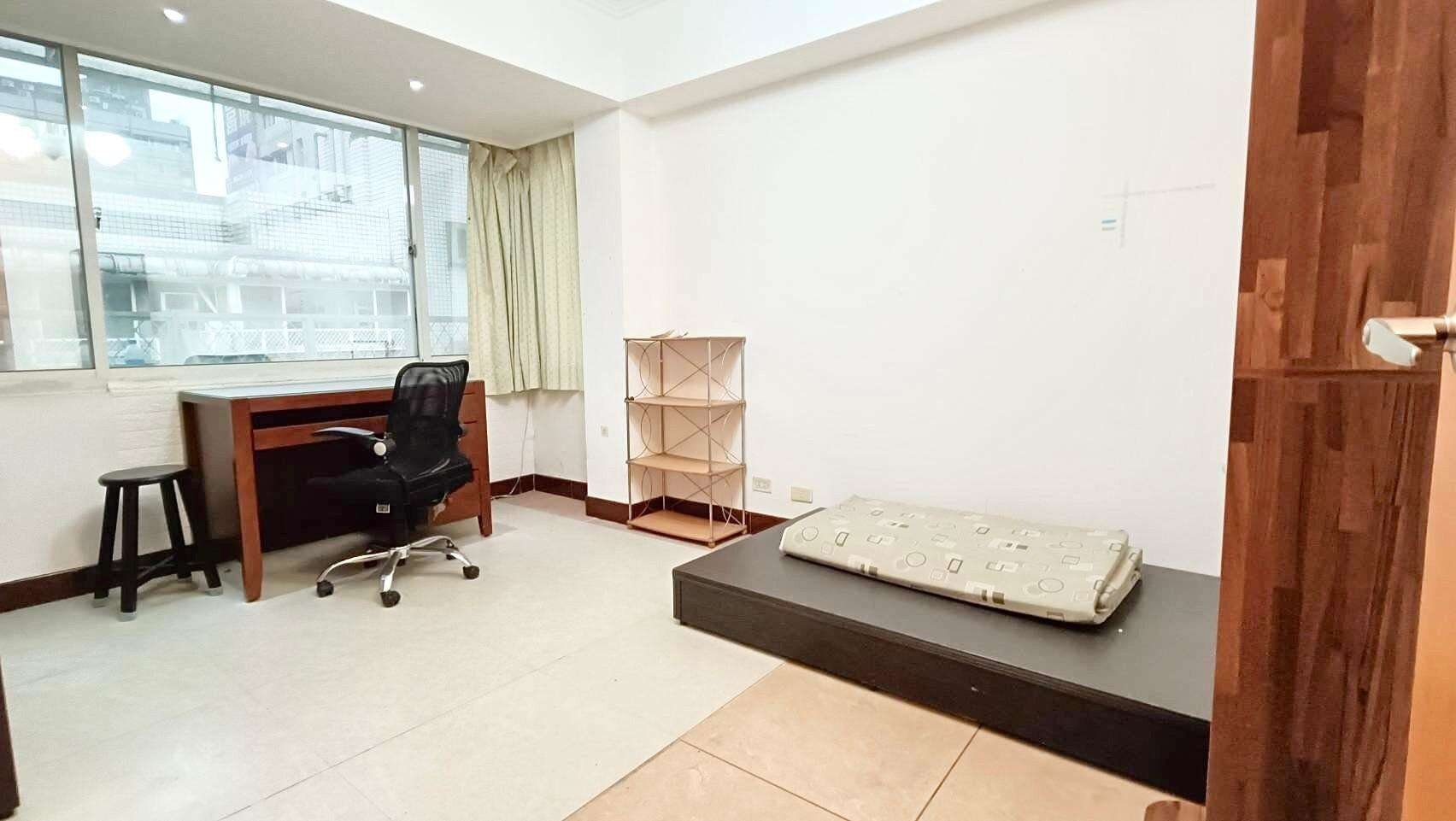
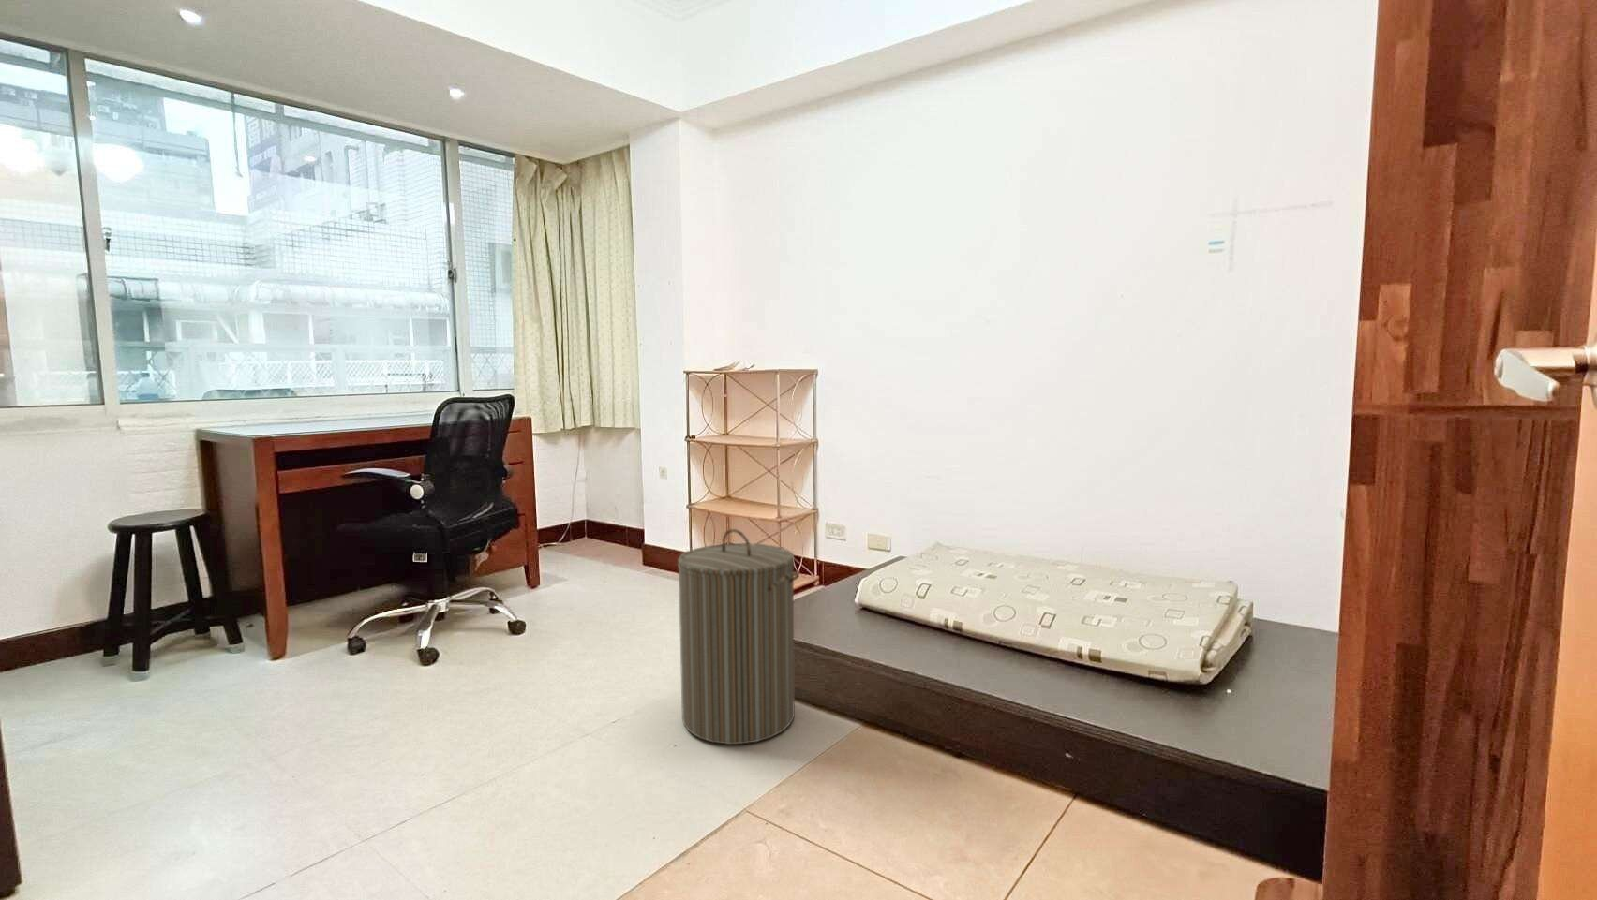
+ laundry hamper [677,528,801,745]
